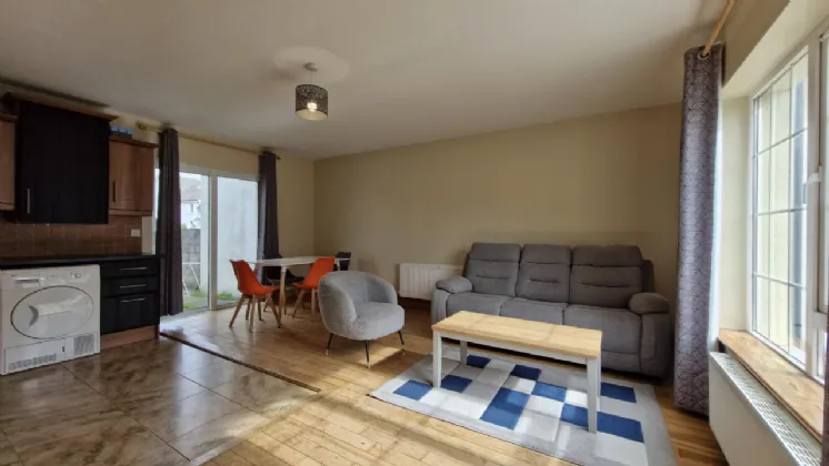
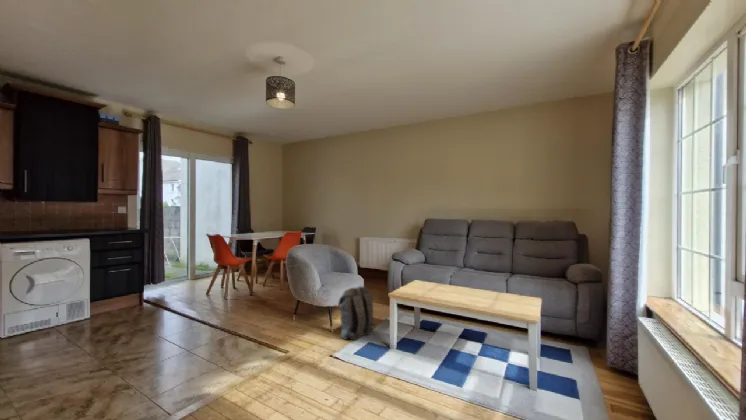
+ backpack [337,285,377,341]
